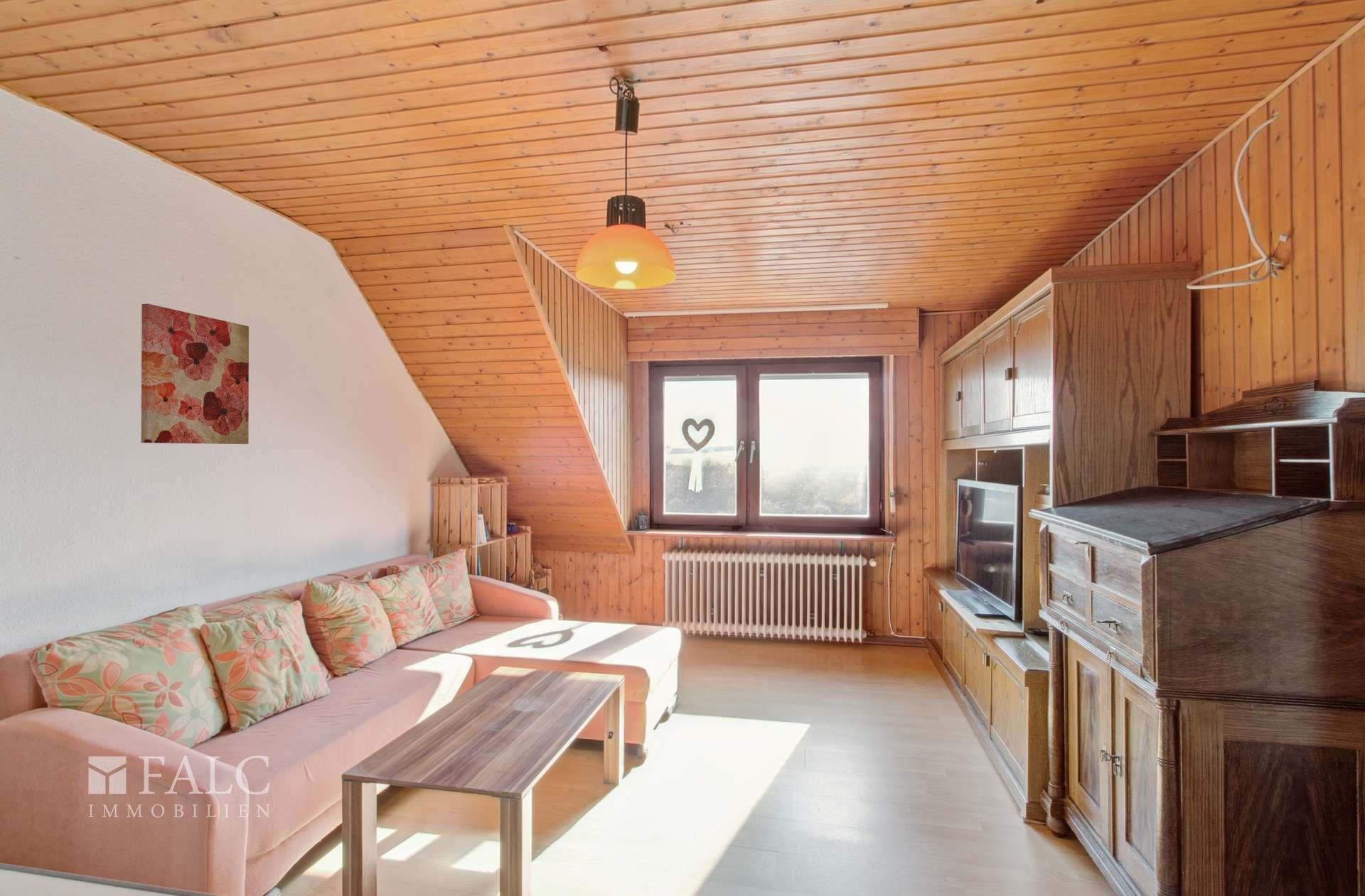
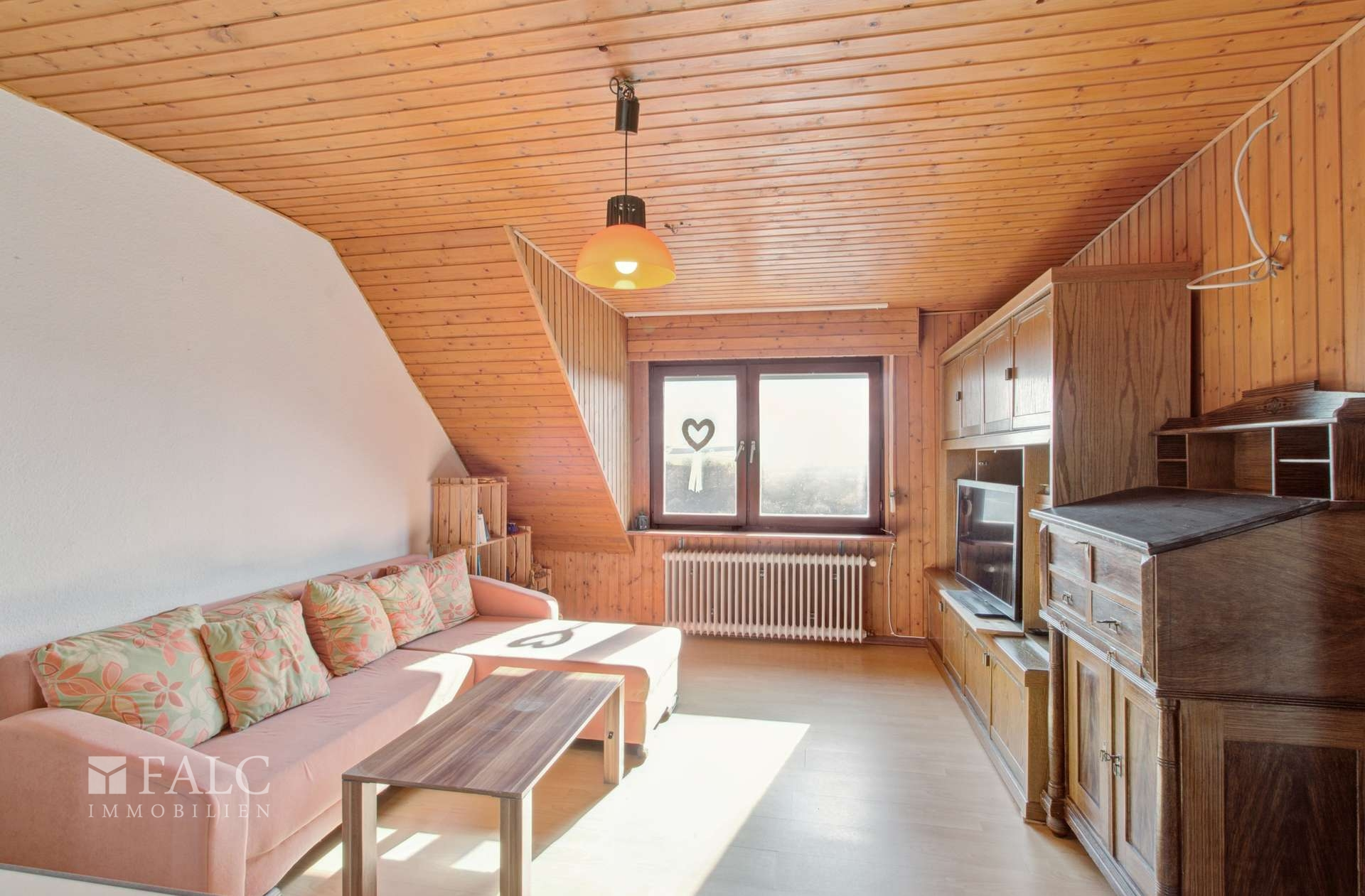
- wall art [141,303,250,445]
